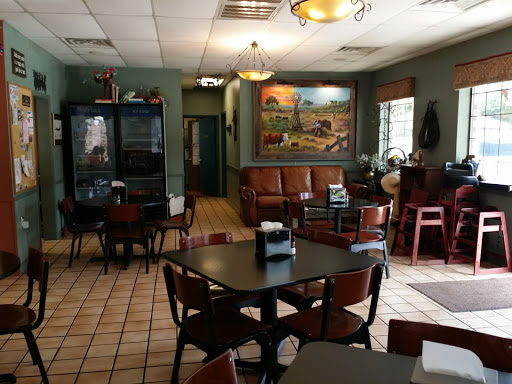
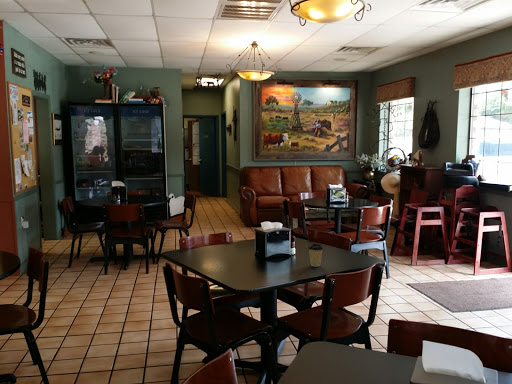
+ coffee cup [307,243,325,267]
